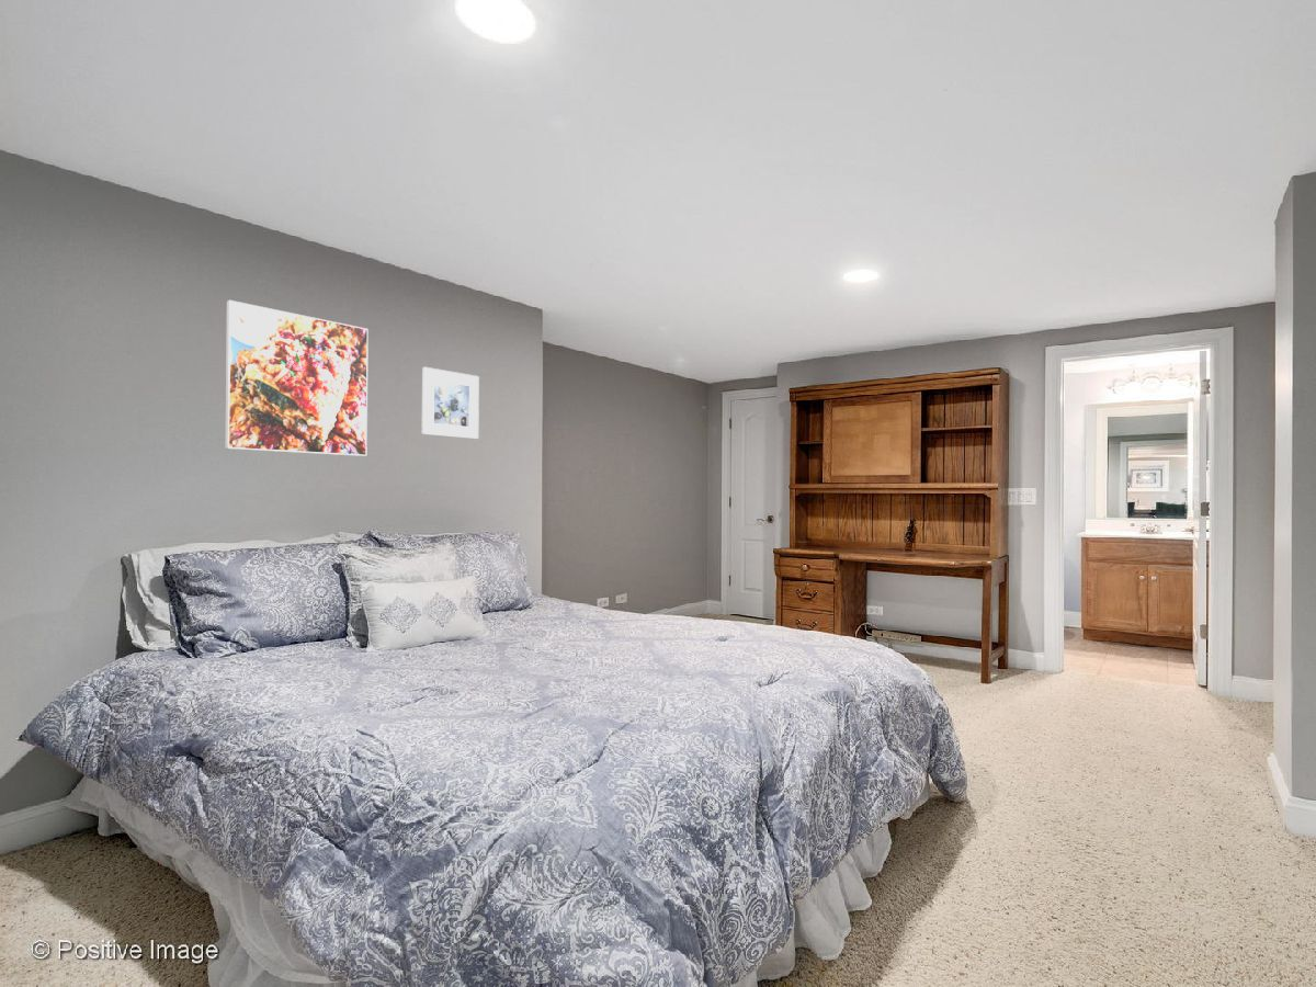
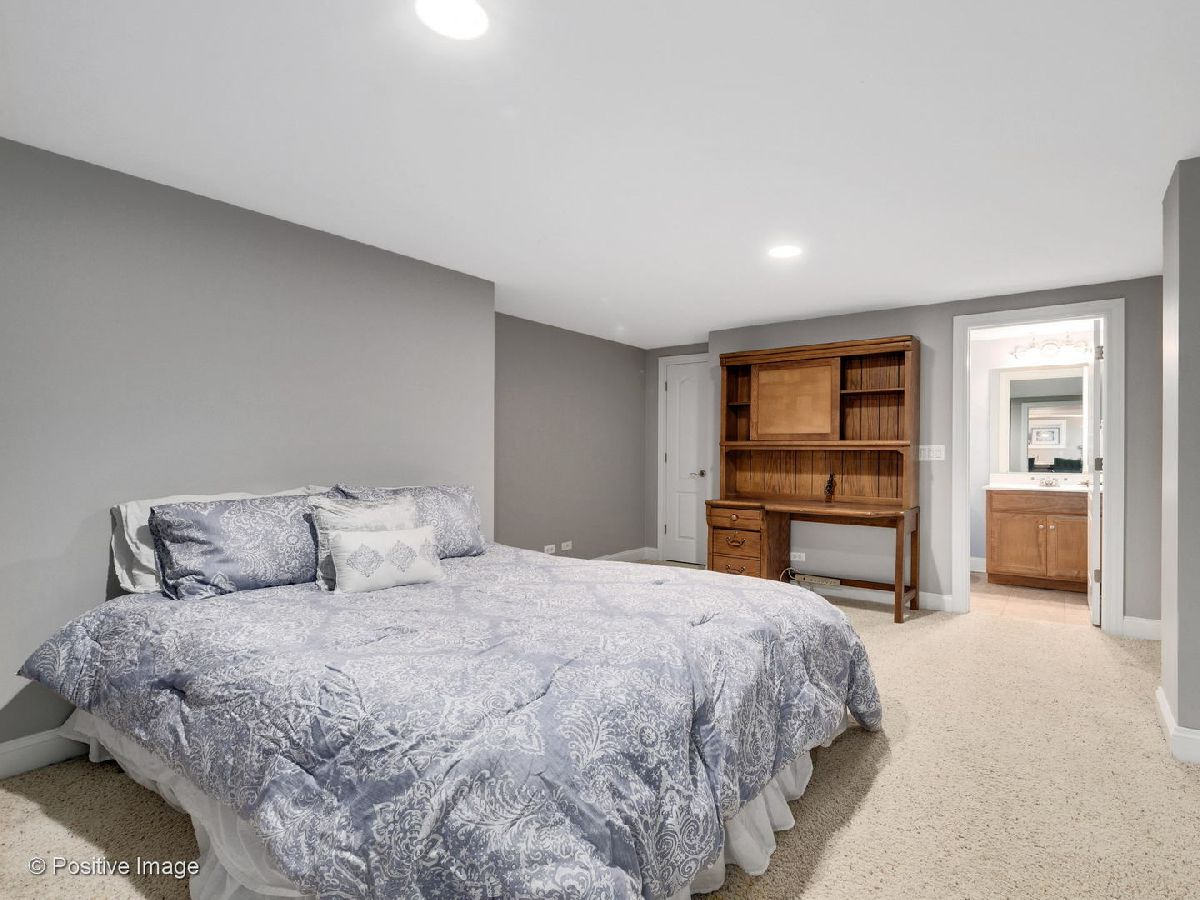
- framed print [224,299,370,457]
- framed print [421,366,480,440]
